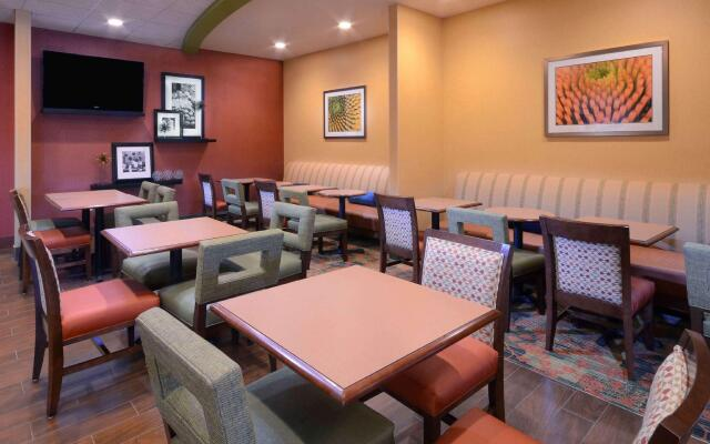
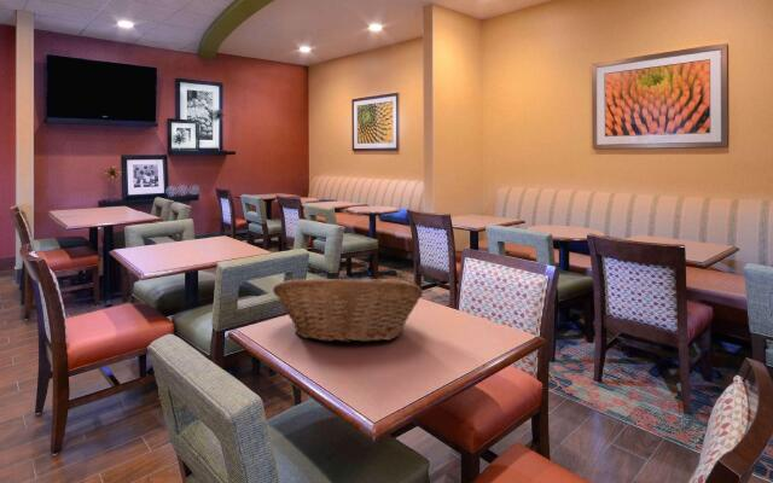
+ fruit basket [272,278,424,344]
